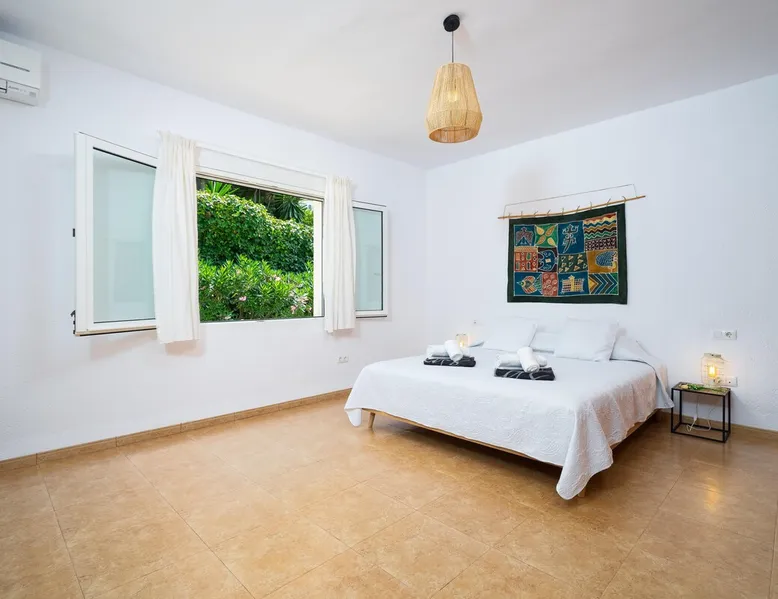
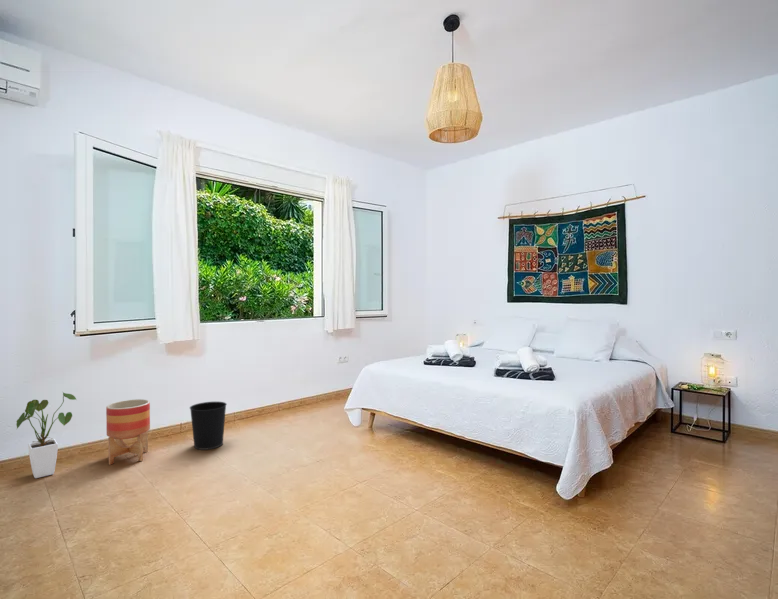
+ house plant [15,392,77,479]
+ planter [105,398,151,466]
+ wastebasket [189,401,228,451]
